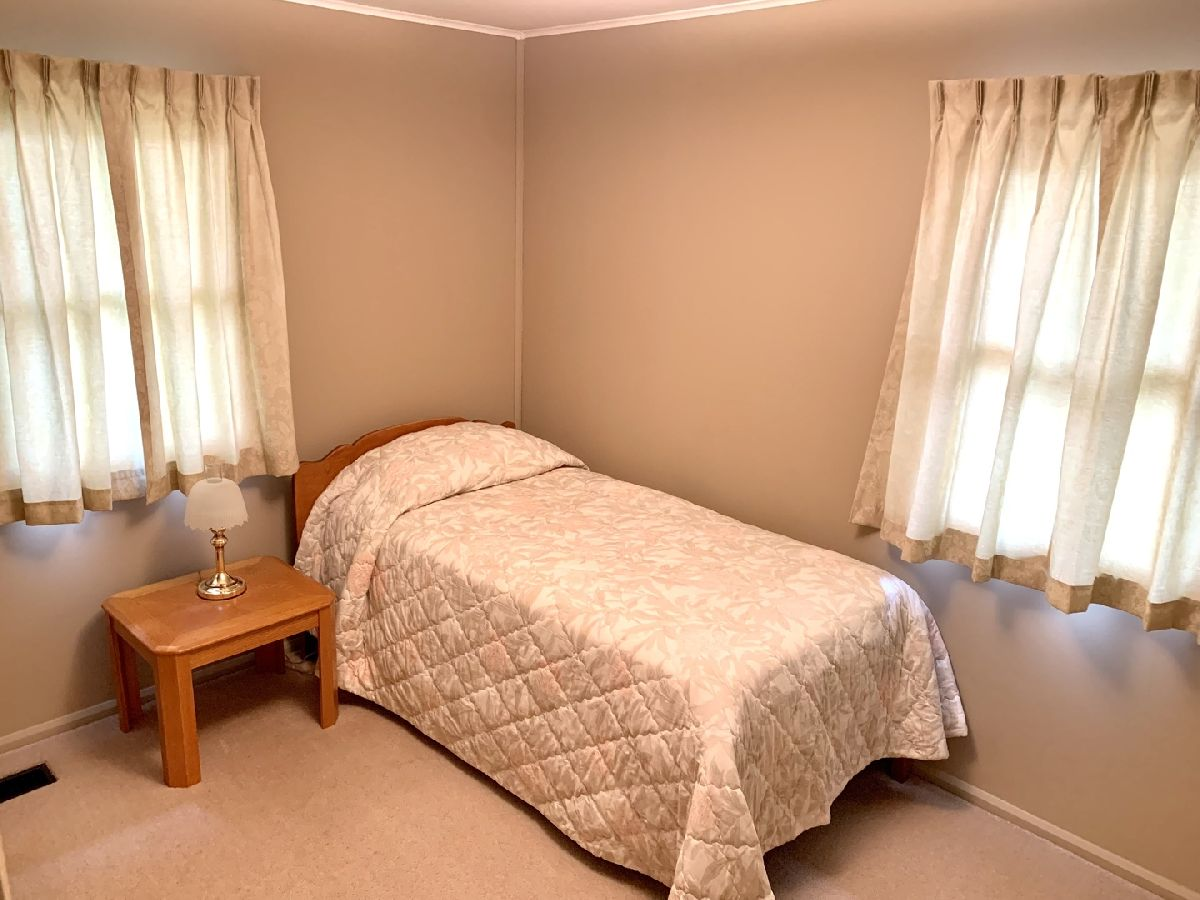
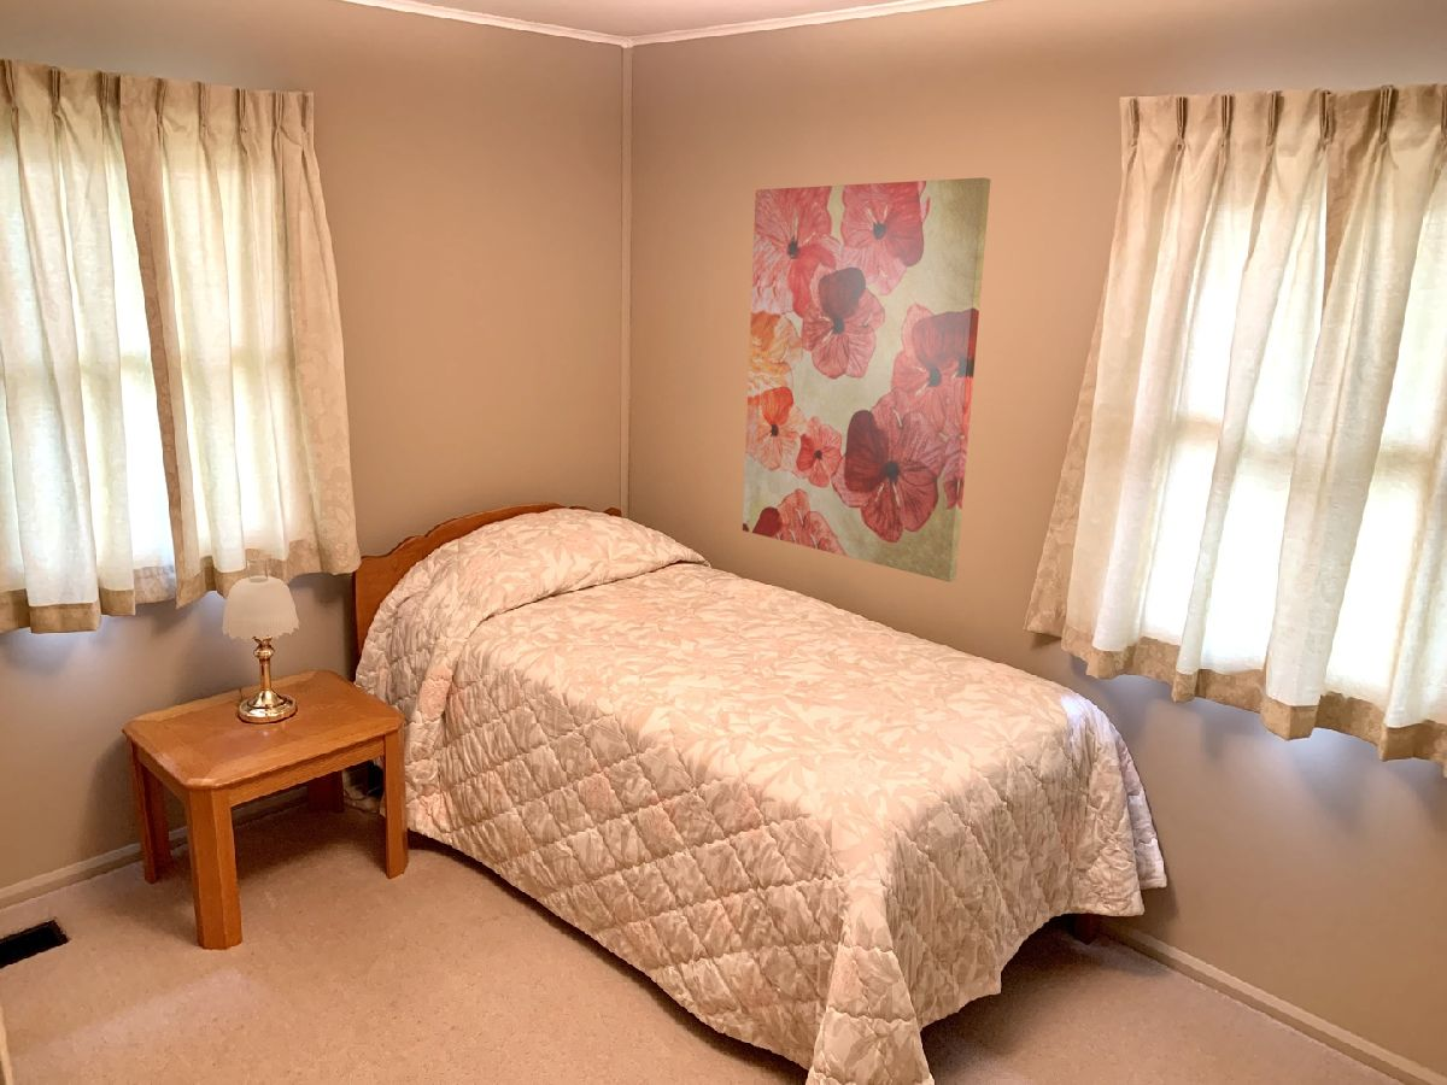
+ wall art [742,176,992,582]
